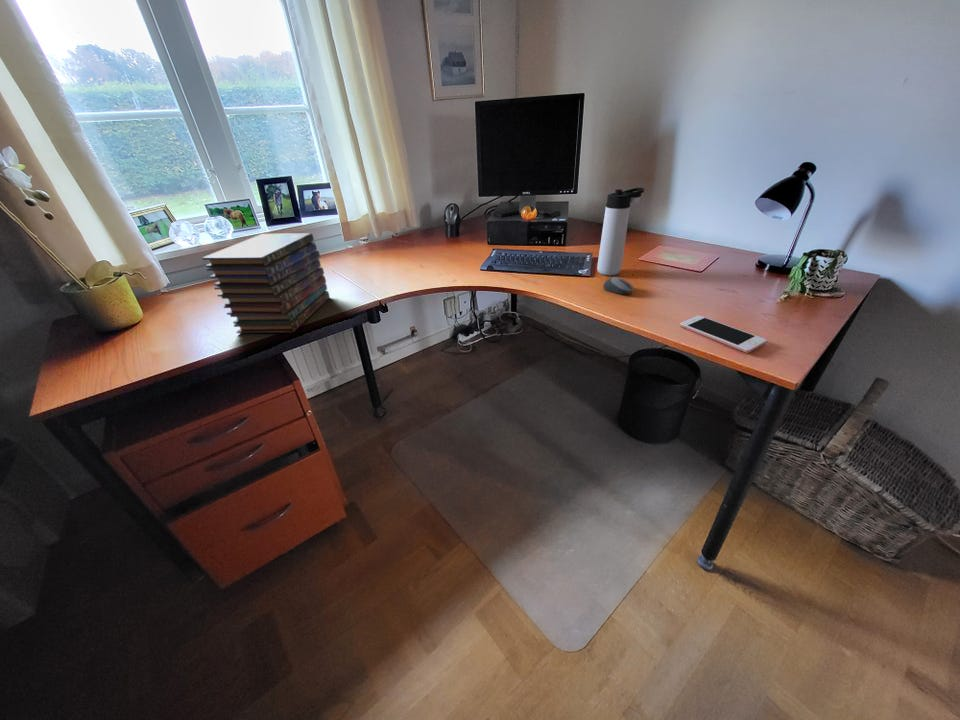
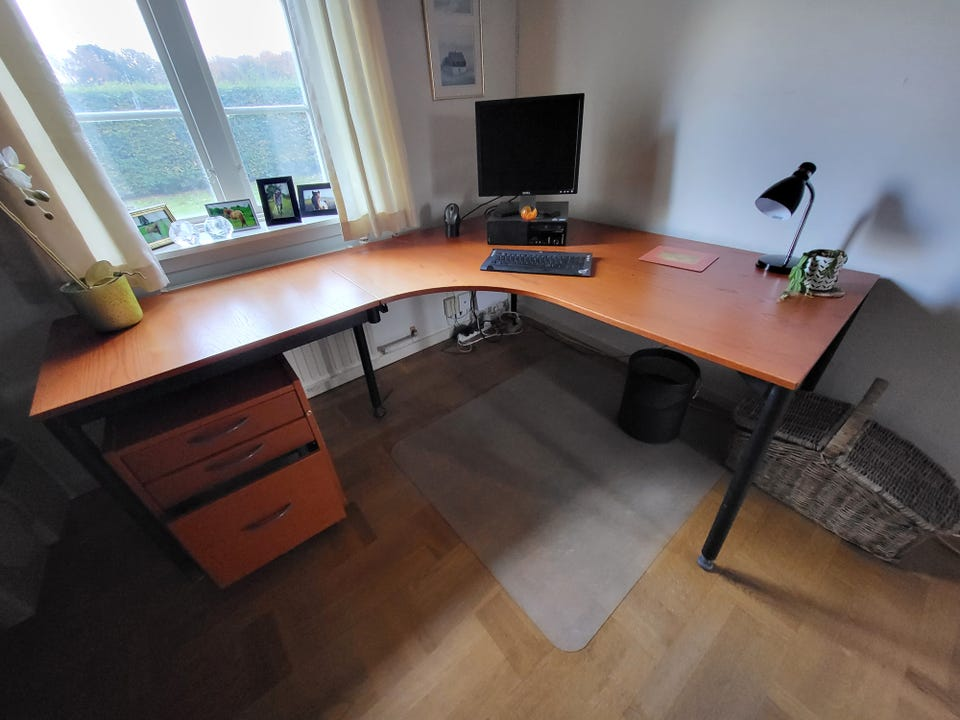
- cell phone [679,315,768,354]
- thermos bottle [596,187,645,276]
- book stack [201,232,331,334]
- computer mouse [602,276,635,295]
